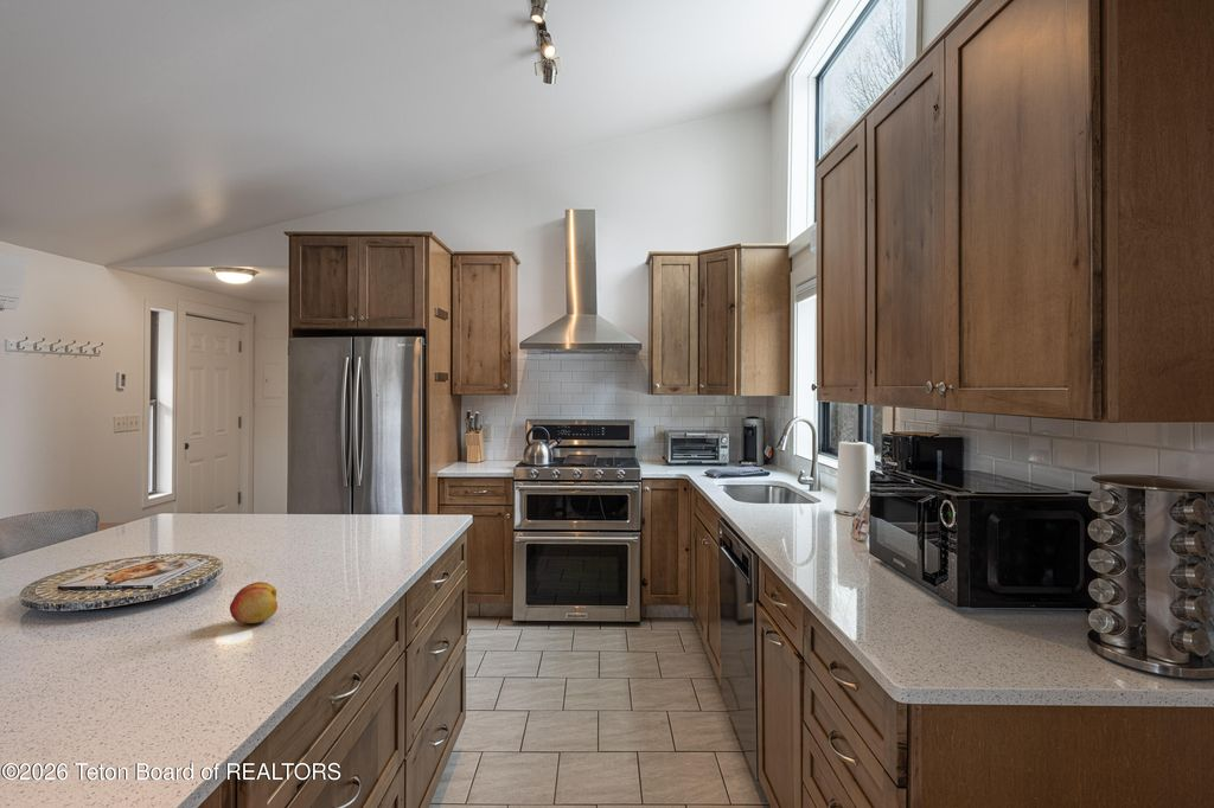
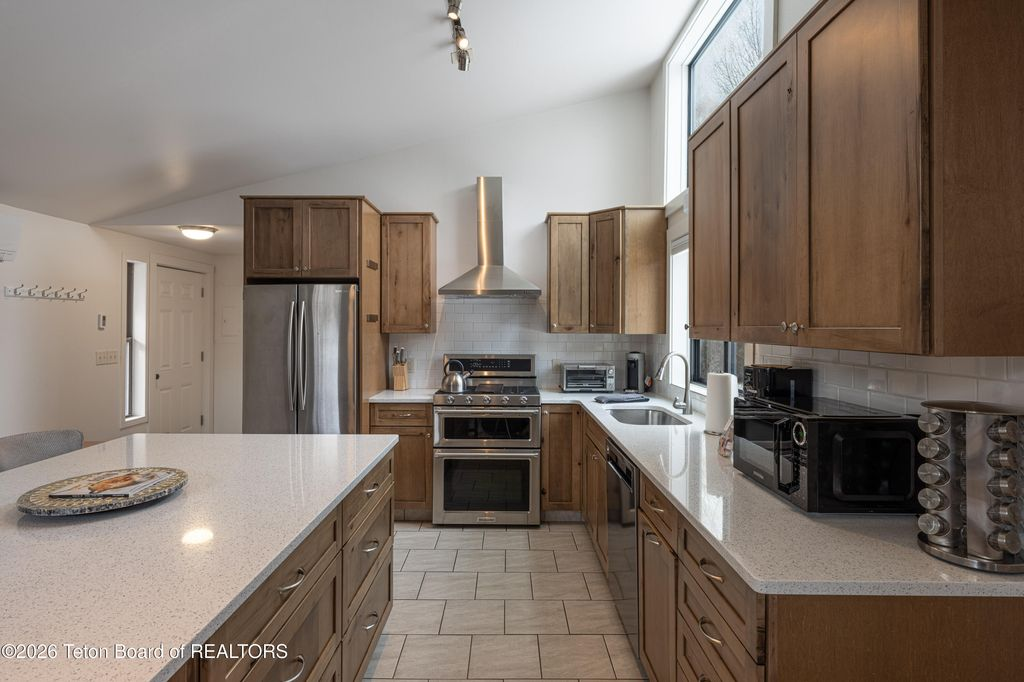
- fruit [229,581,279,624]
